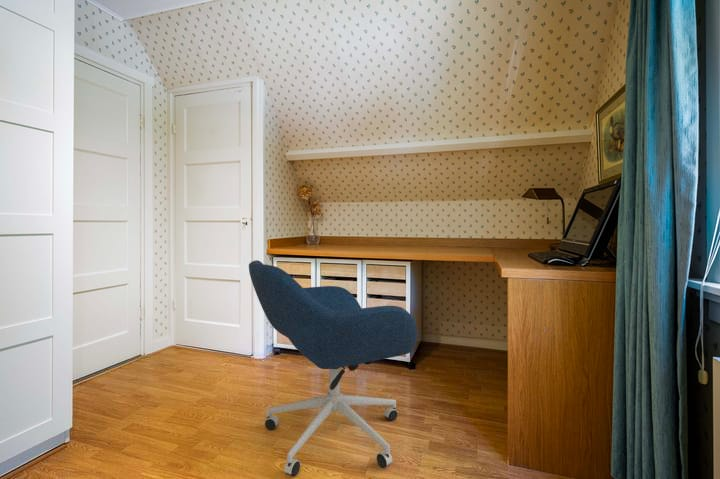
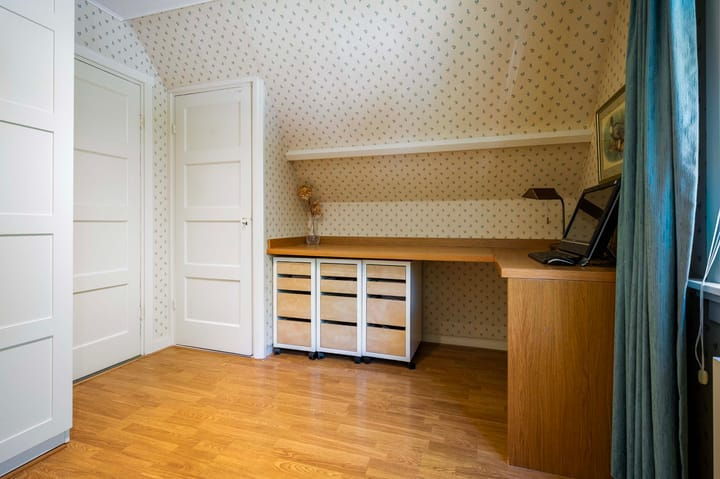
- office chair [248,259,419,477]
